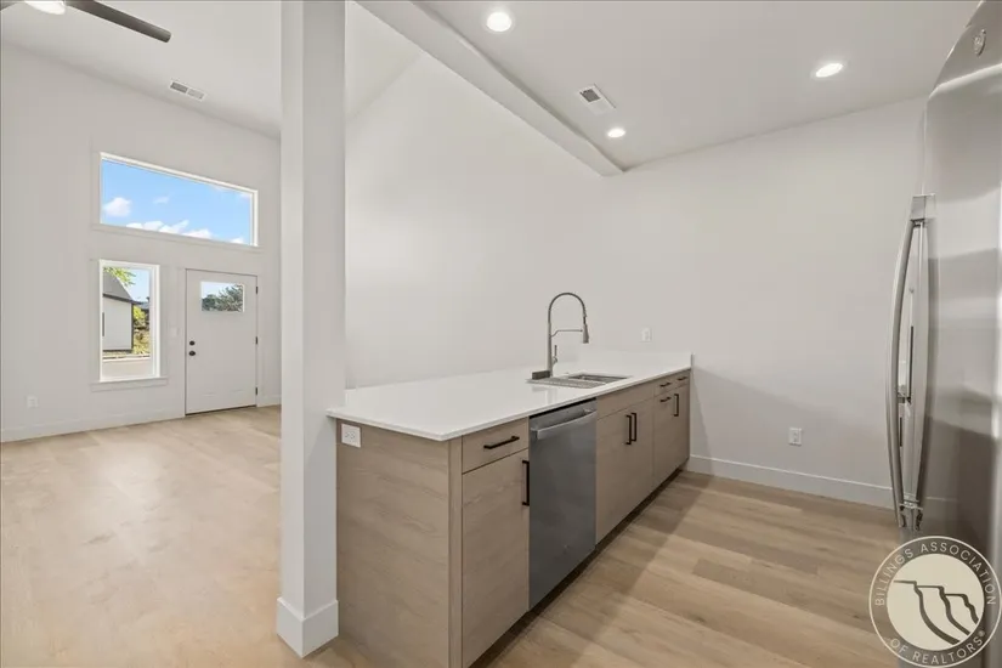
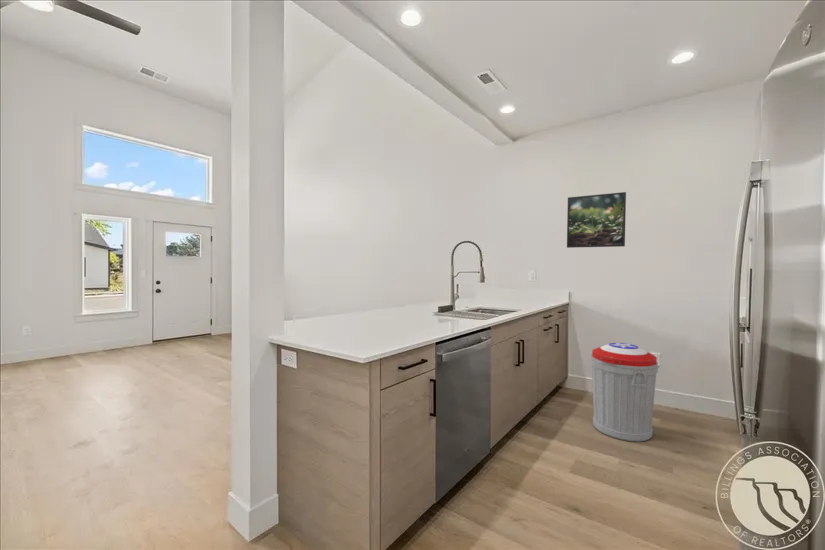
+ trash can [590,342,659,443]
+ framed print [566,191,627,249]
